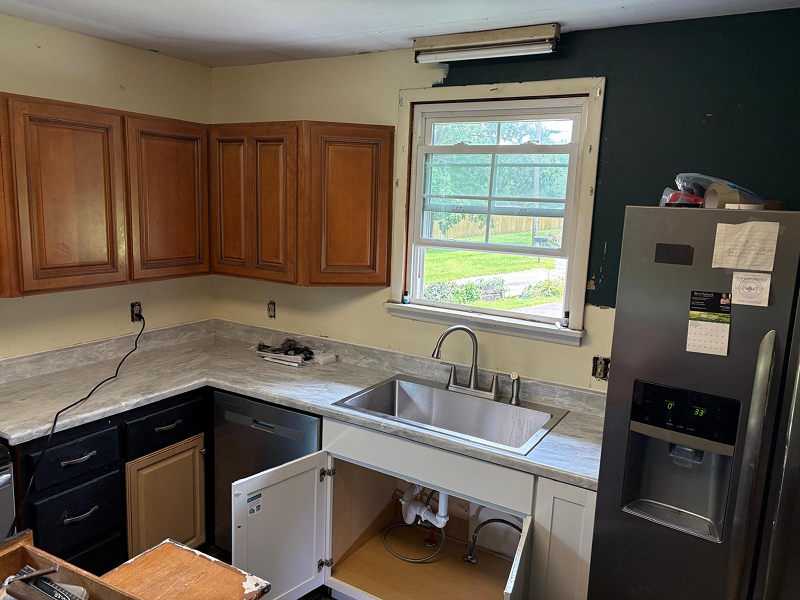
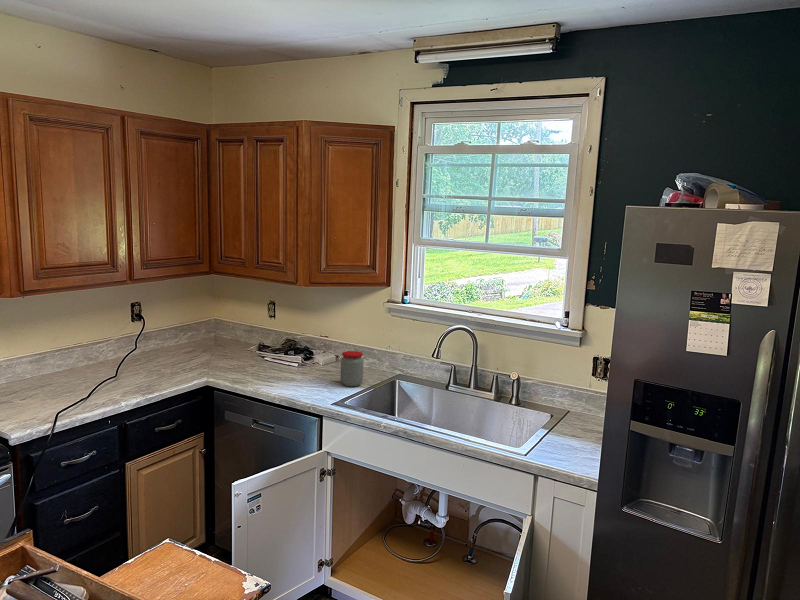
+ jar [340,350,364,388]
